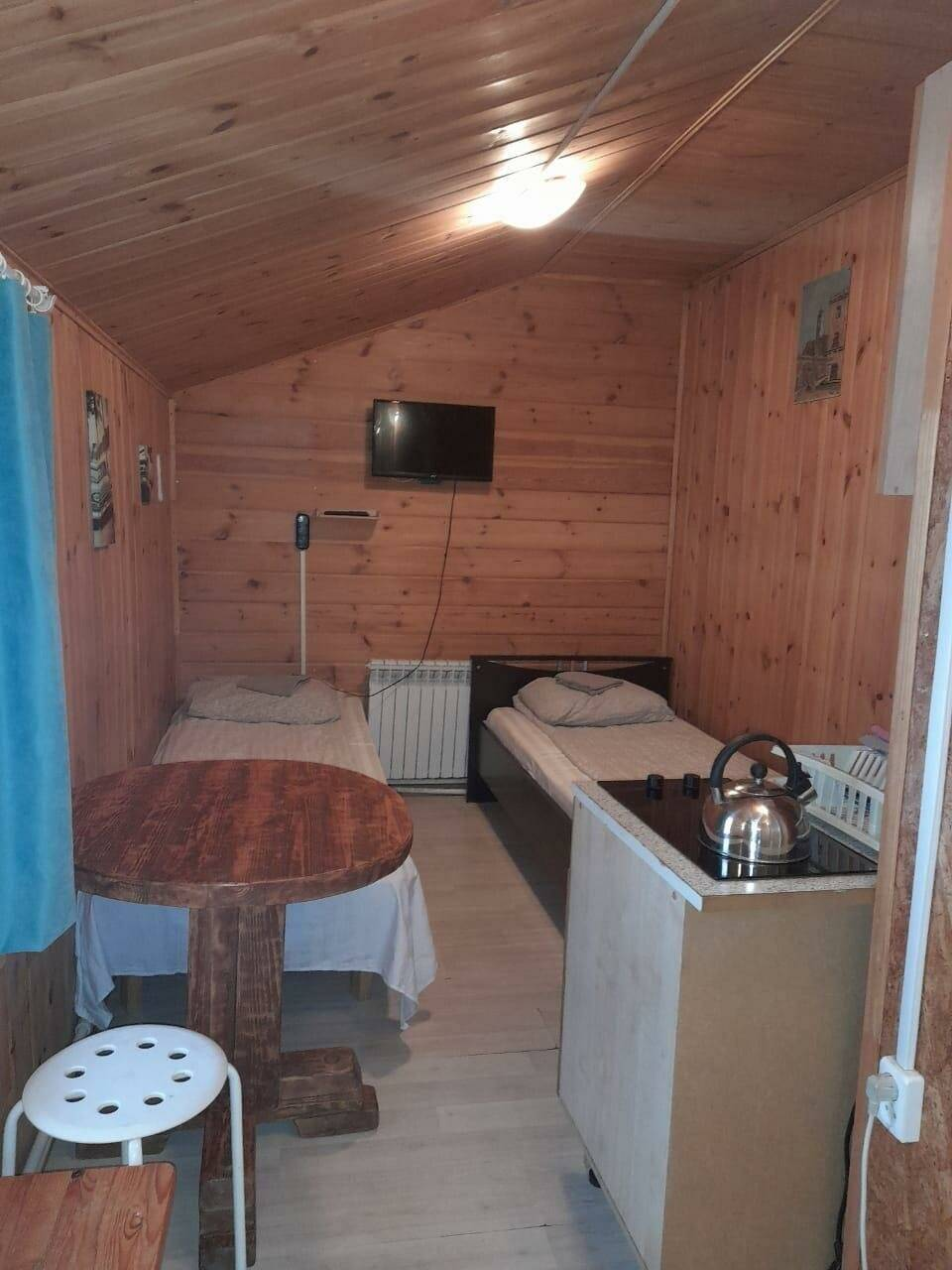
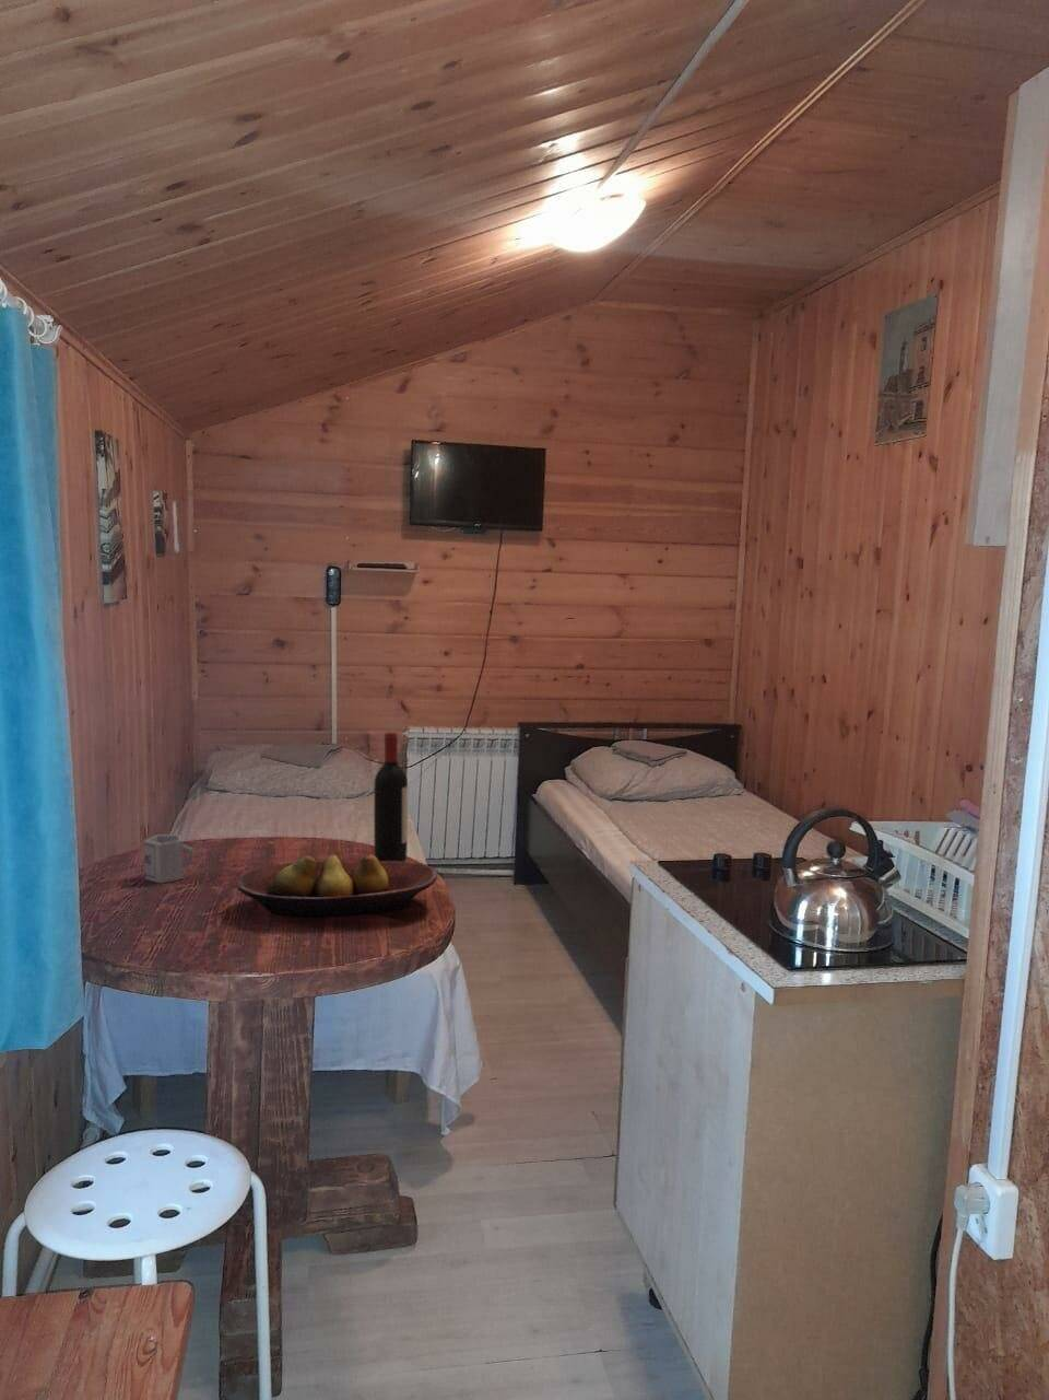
+ wine bottle [372,731,409,862]
+ cup [143,833,196,885]
+ fruit bowl [236,853,439,918]
